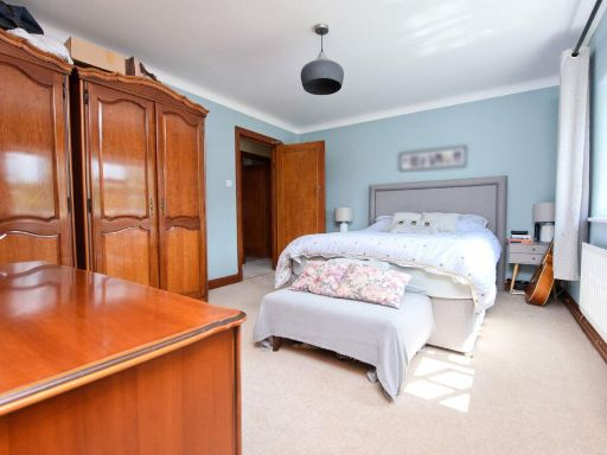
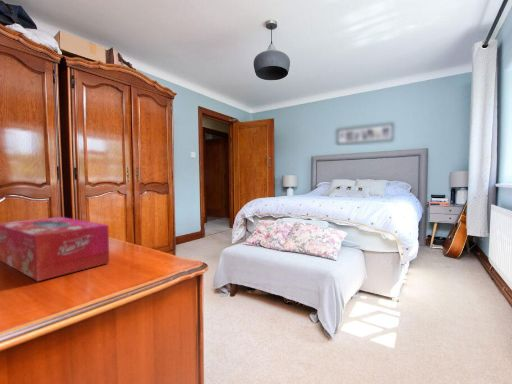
+ tissue box [0,216,110,282]
